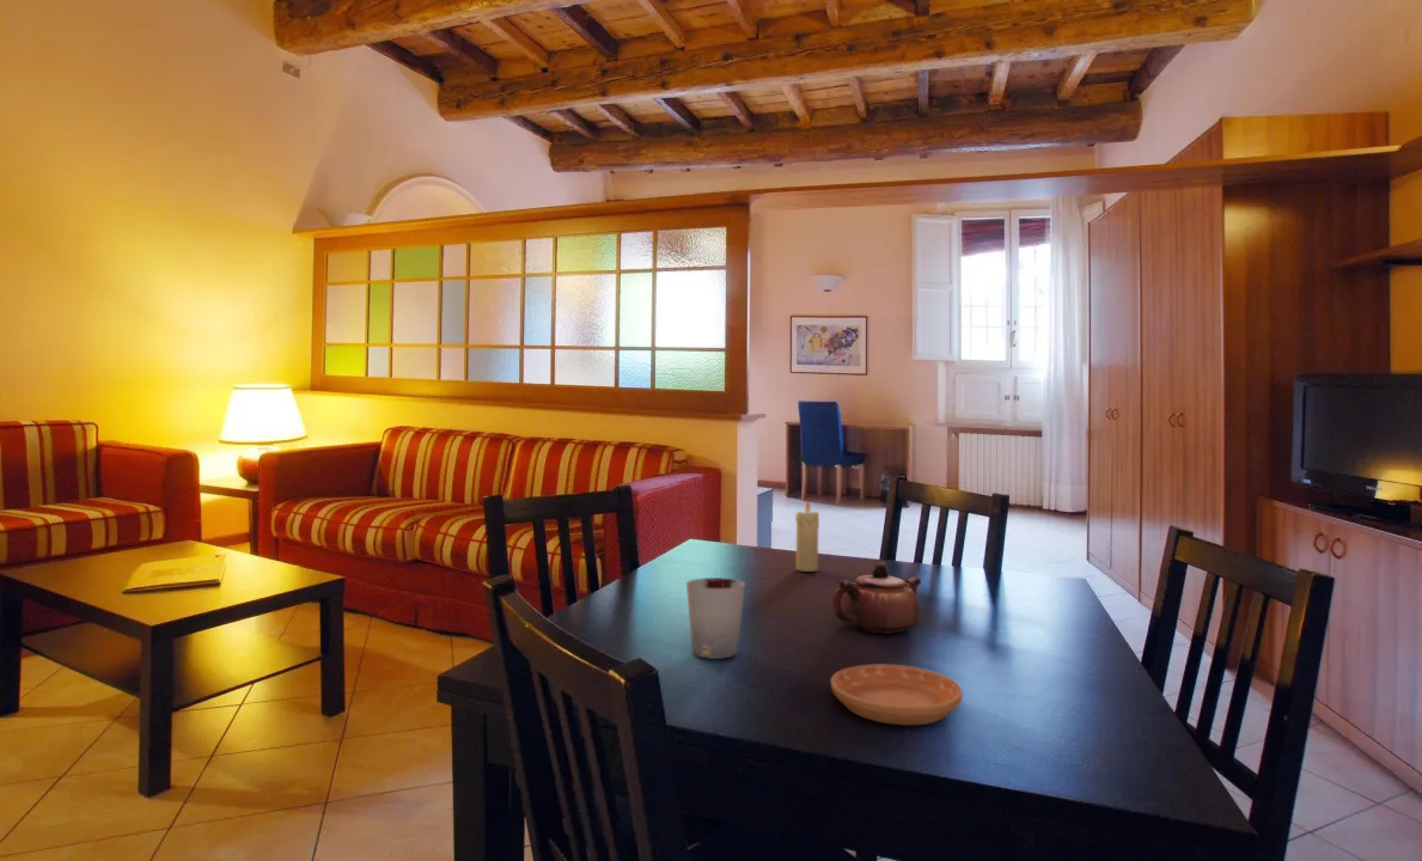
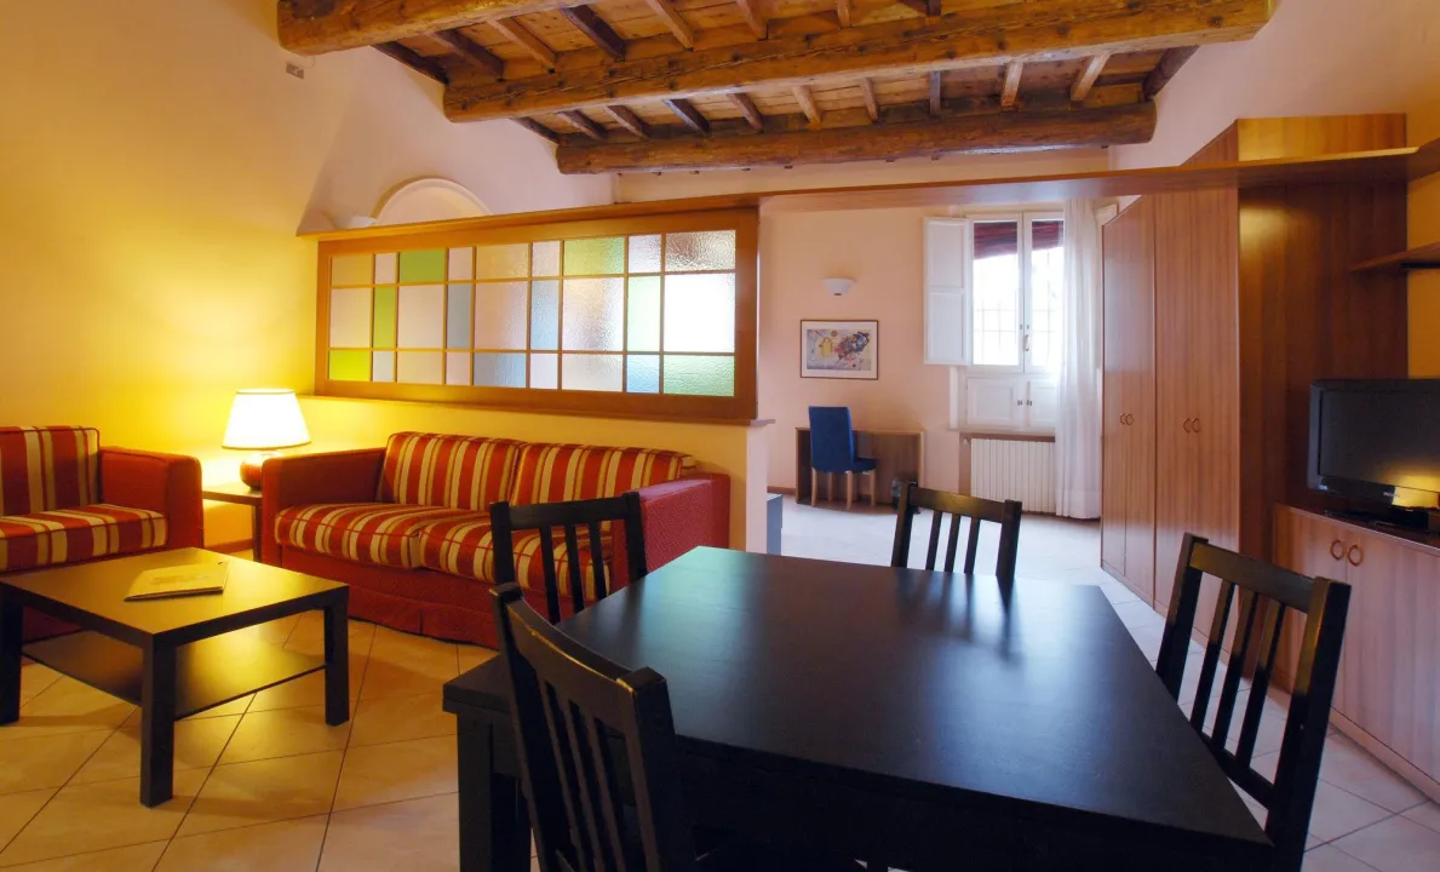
- candle [794,497,820,573]
- cup [685,576,746,660]
- saucer [830,662,964,726]
- teapot [831,561,922,635]
